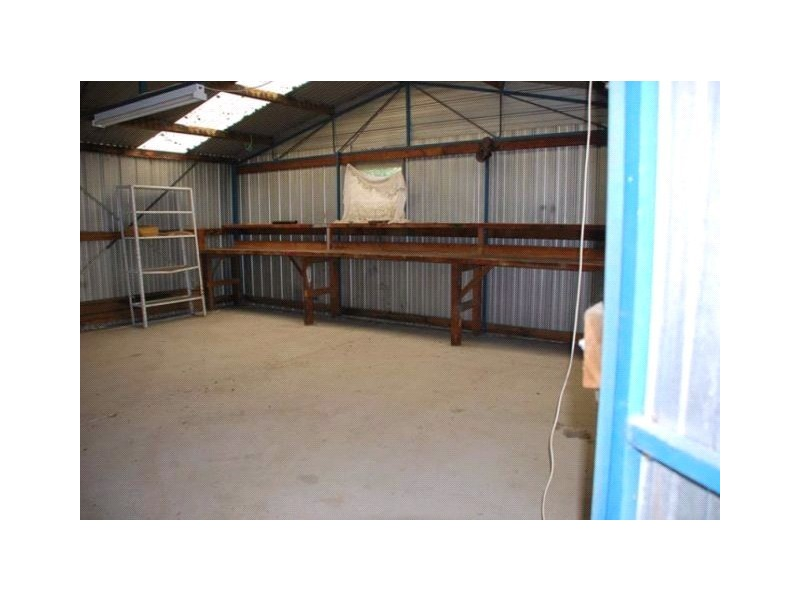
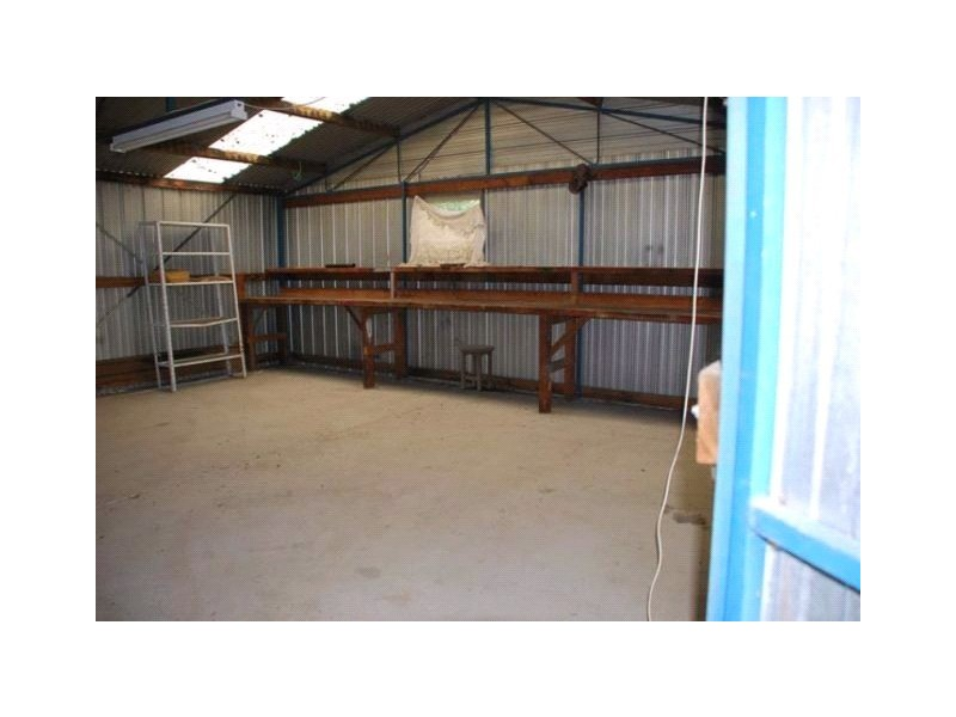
+ stool [458,343,496,392]
